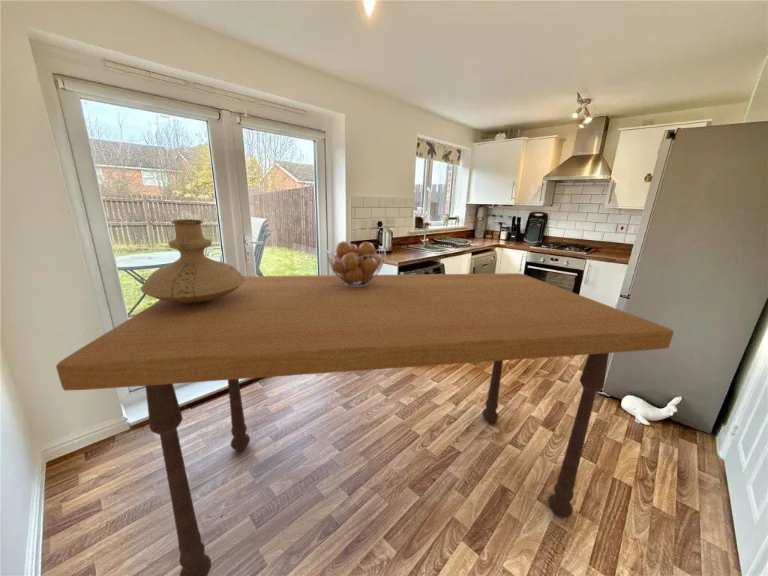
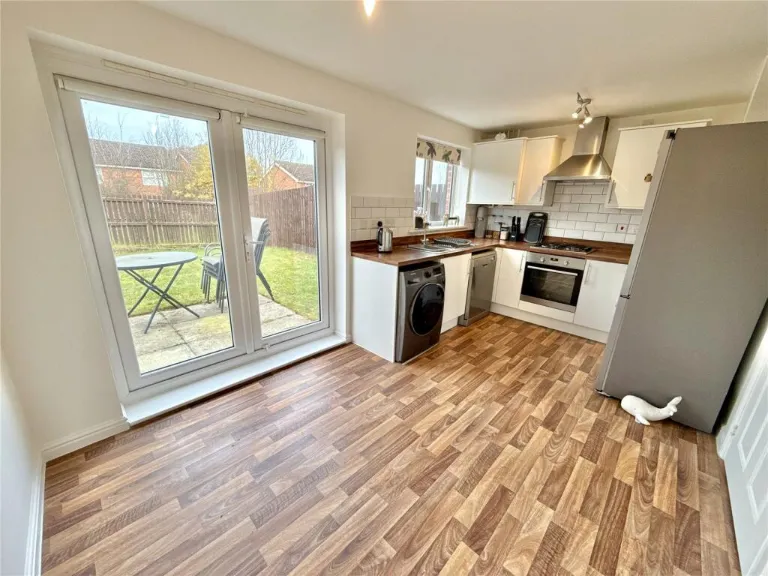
- dining table [55,272,675,576]
- fruit basket [326,240,387,287]
- vase [140,218,245,303]
